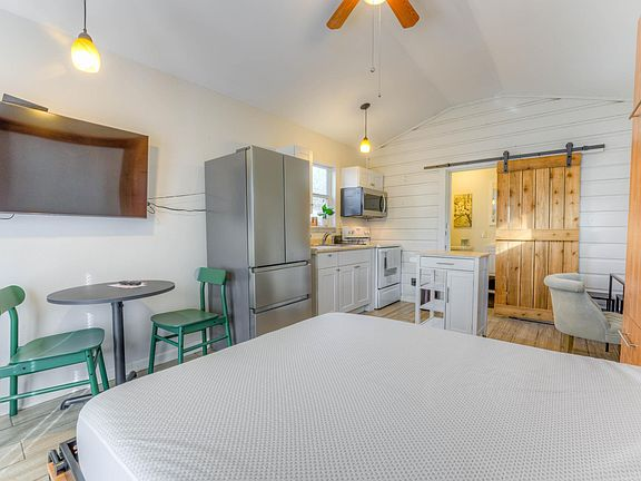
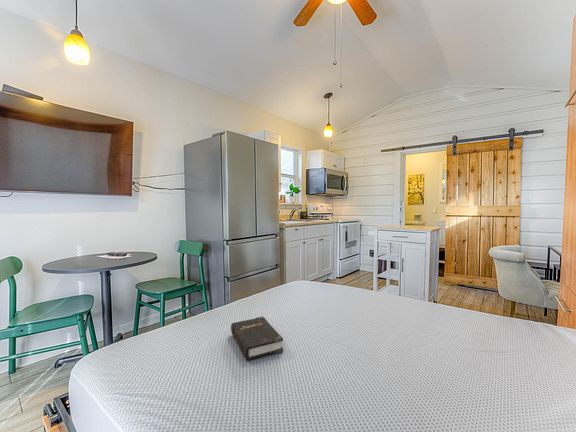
+ hardback book [230,315,284,362]
